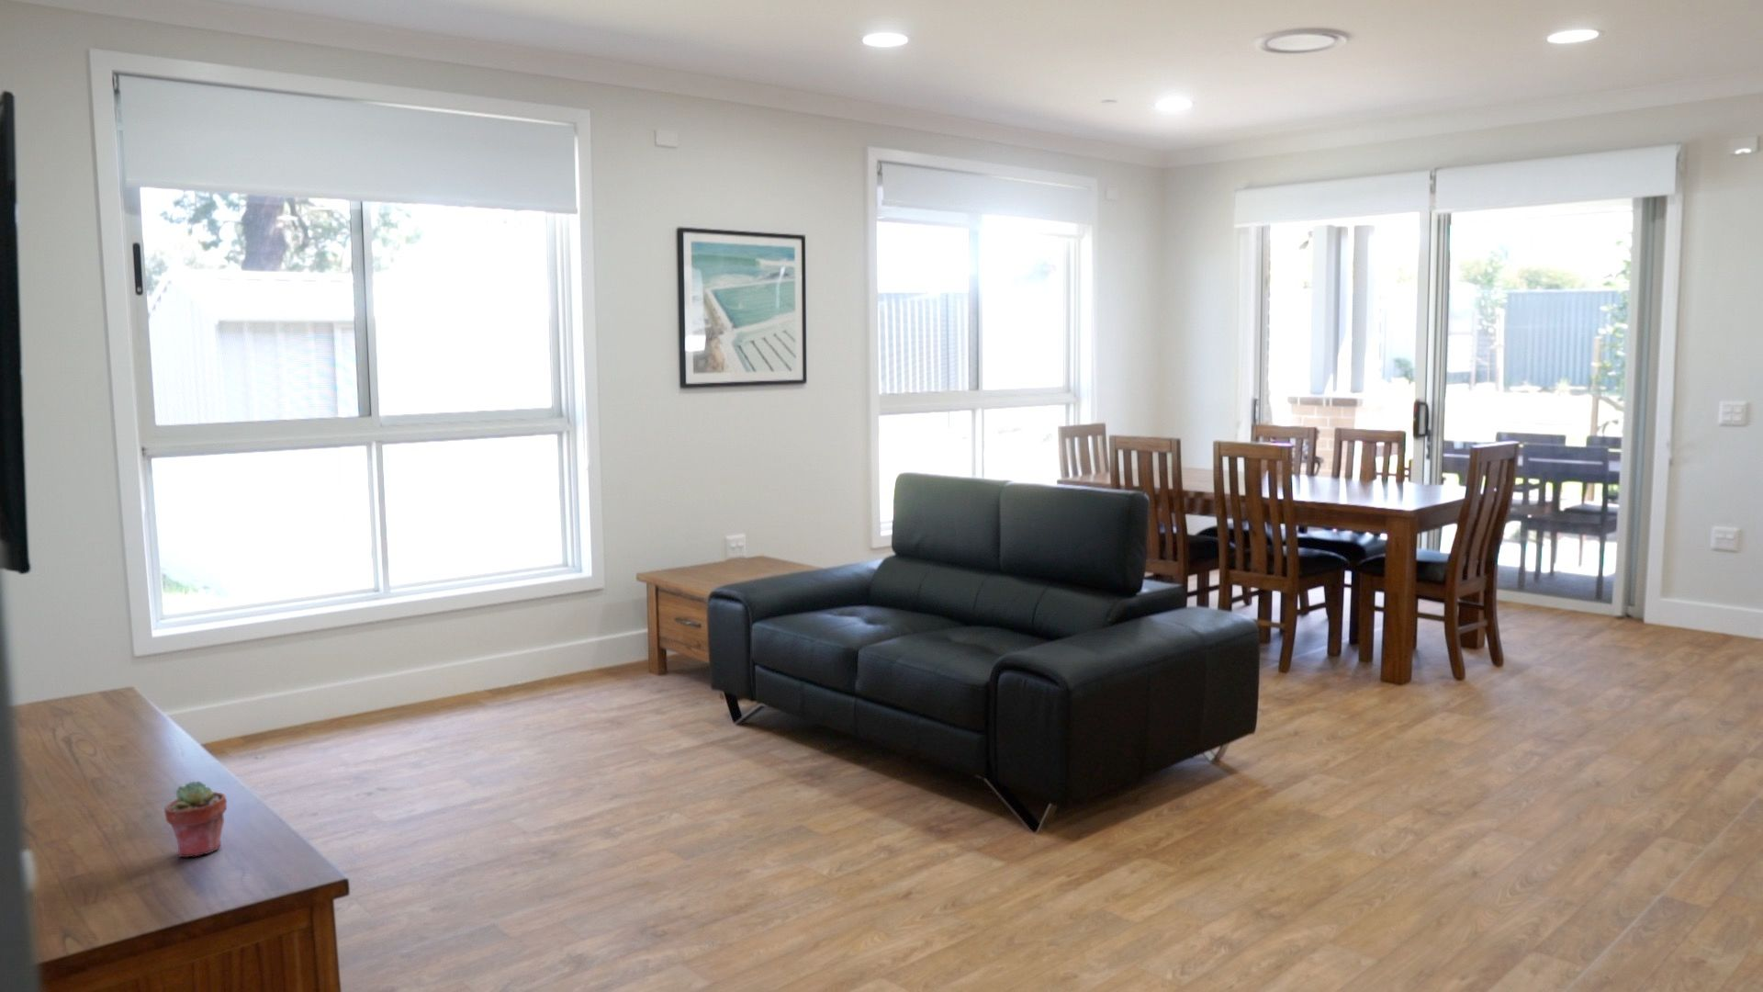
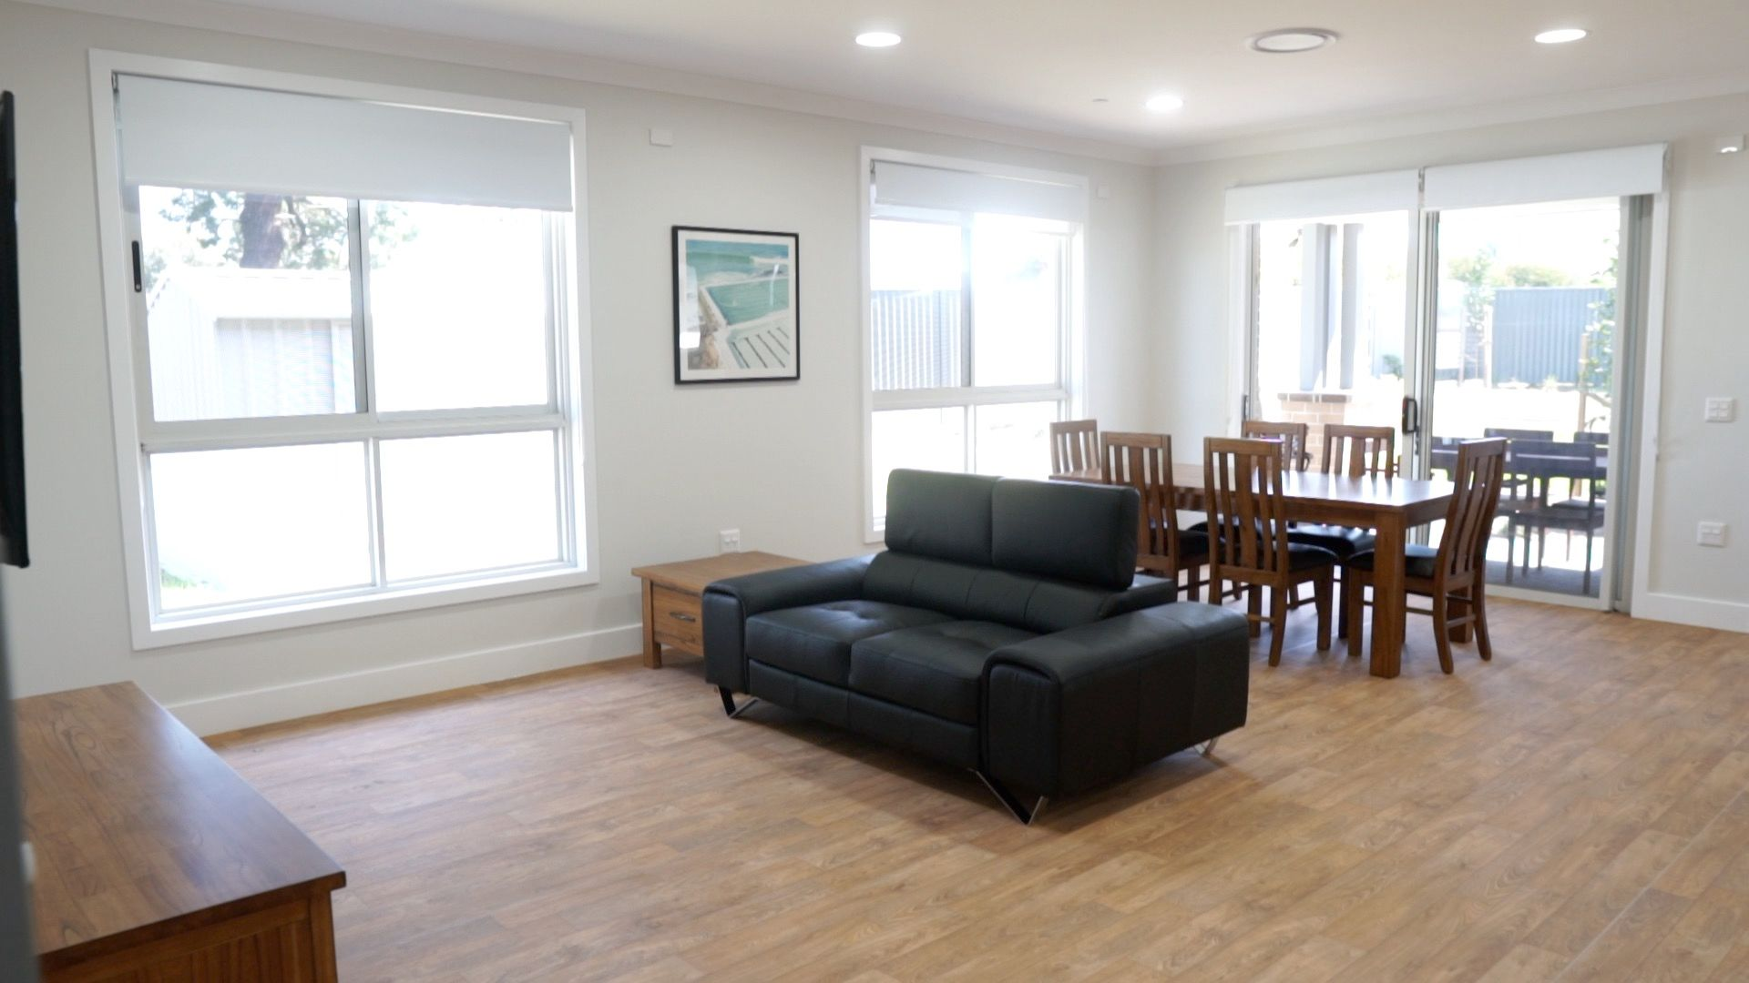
- potted succulent [163,780,228,858]
